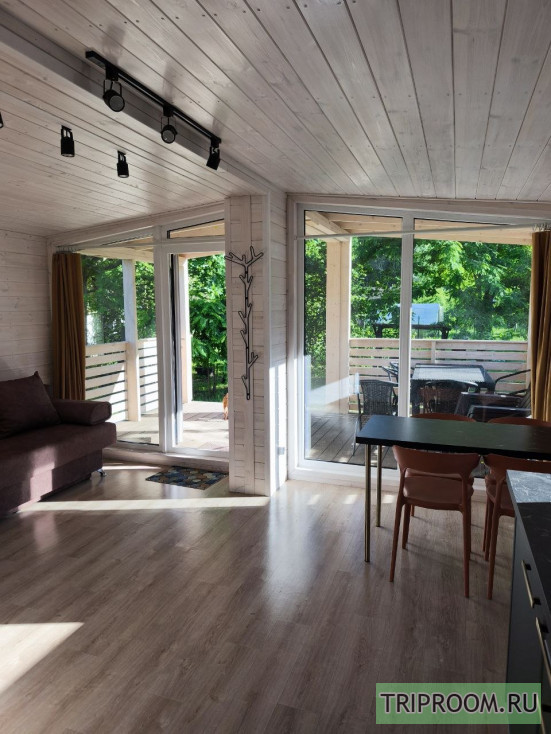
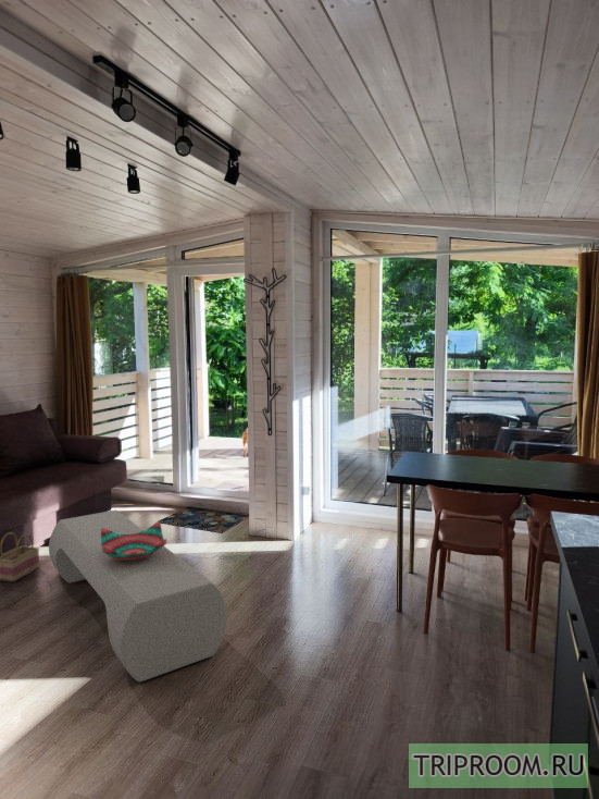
+ bench [48,509,228,684]
+ basket [0,531,40,583]
+ decorative bowl [101,520,167,563]
